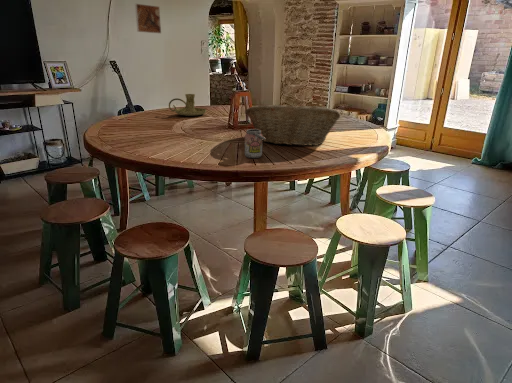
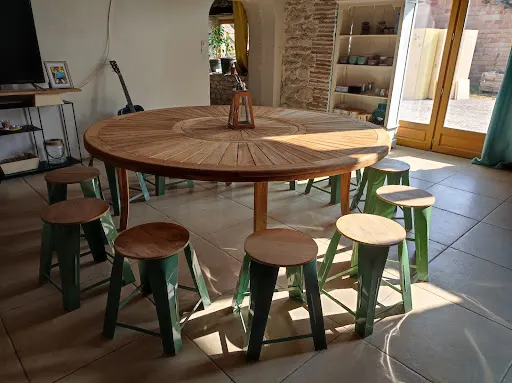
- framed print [134,3,162,34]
- fruit basket [244,104,341,147]
- candle holder [168,93,207,117]
- beverage can [244,128,265,159]
